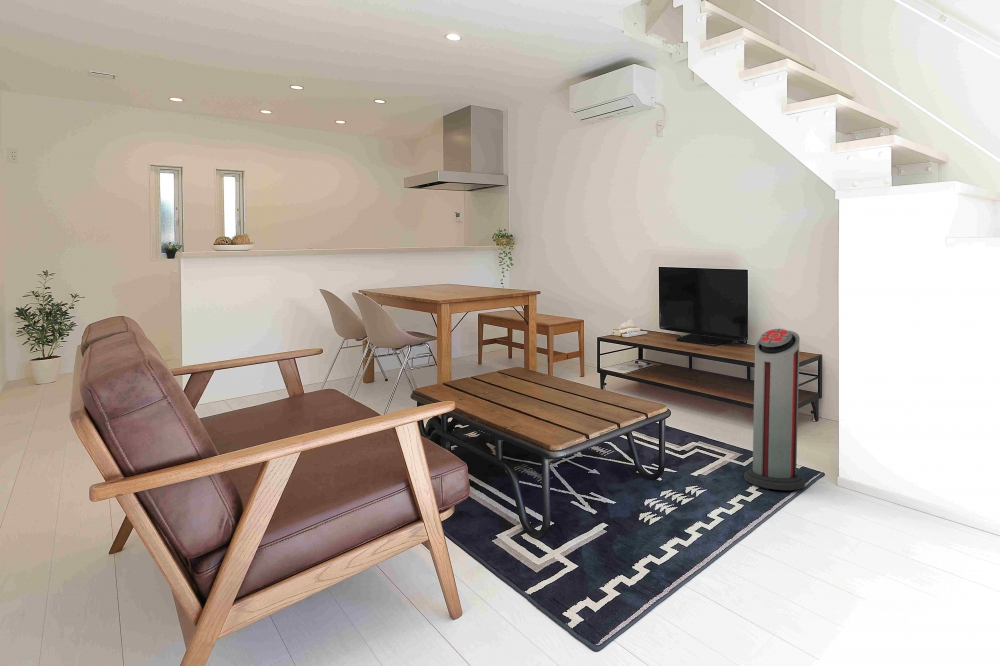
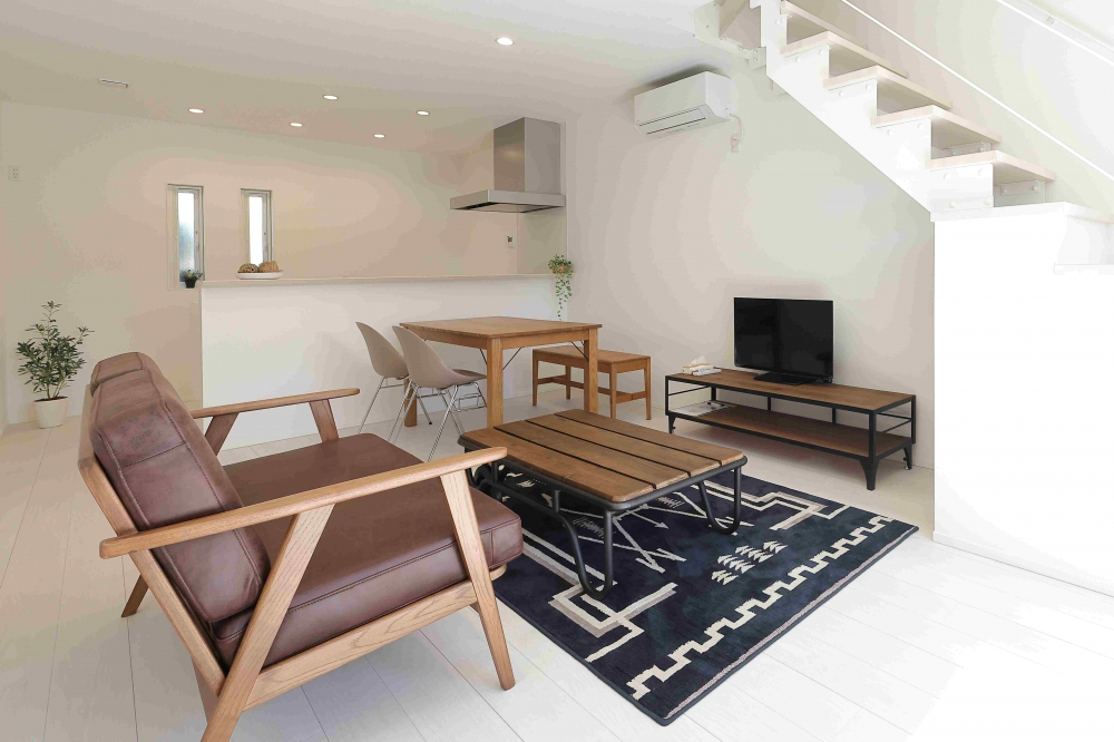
- air purifier [743,328,806,491]
